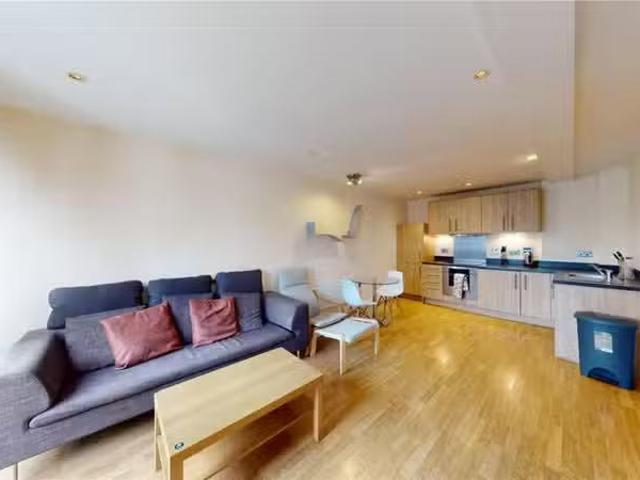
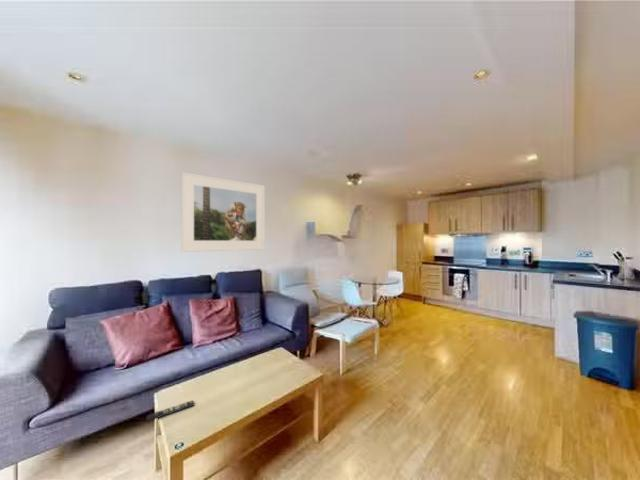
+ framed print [180,171,266,253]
+ remote control [146,399,196,423]
